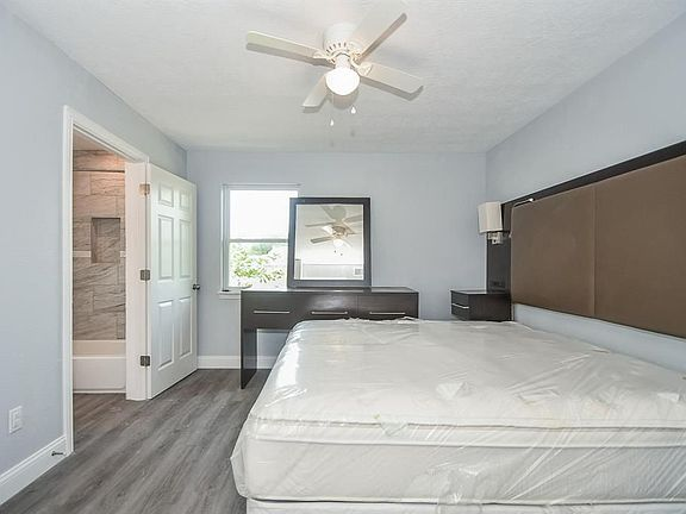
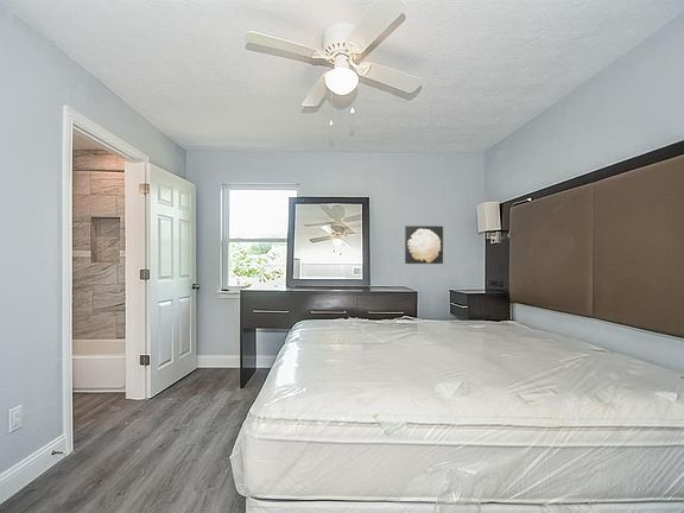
+ wall art [404,224,444,265]
